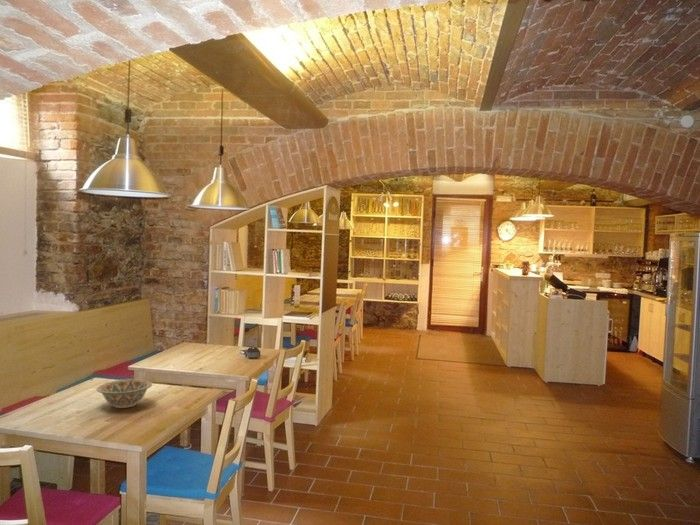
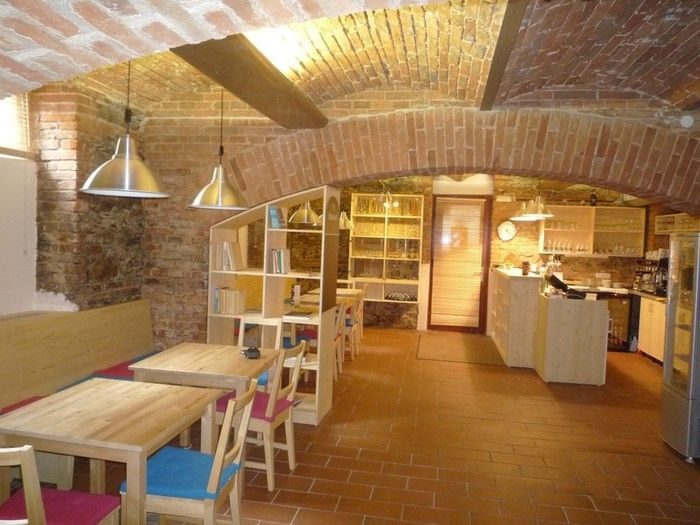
- decorative bowl [96,378,153,409]
